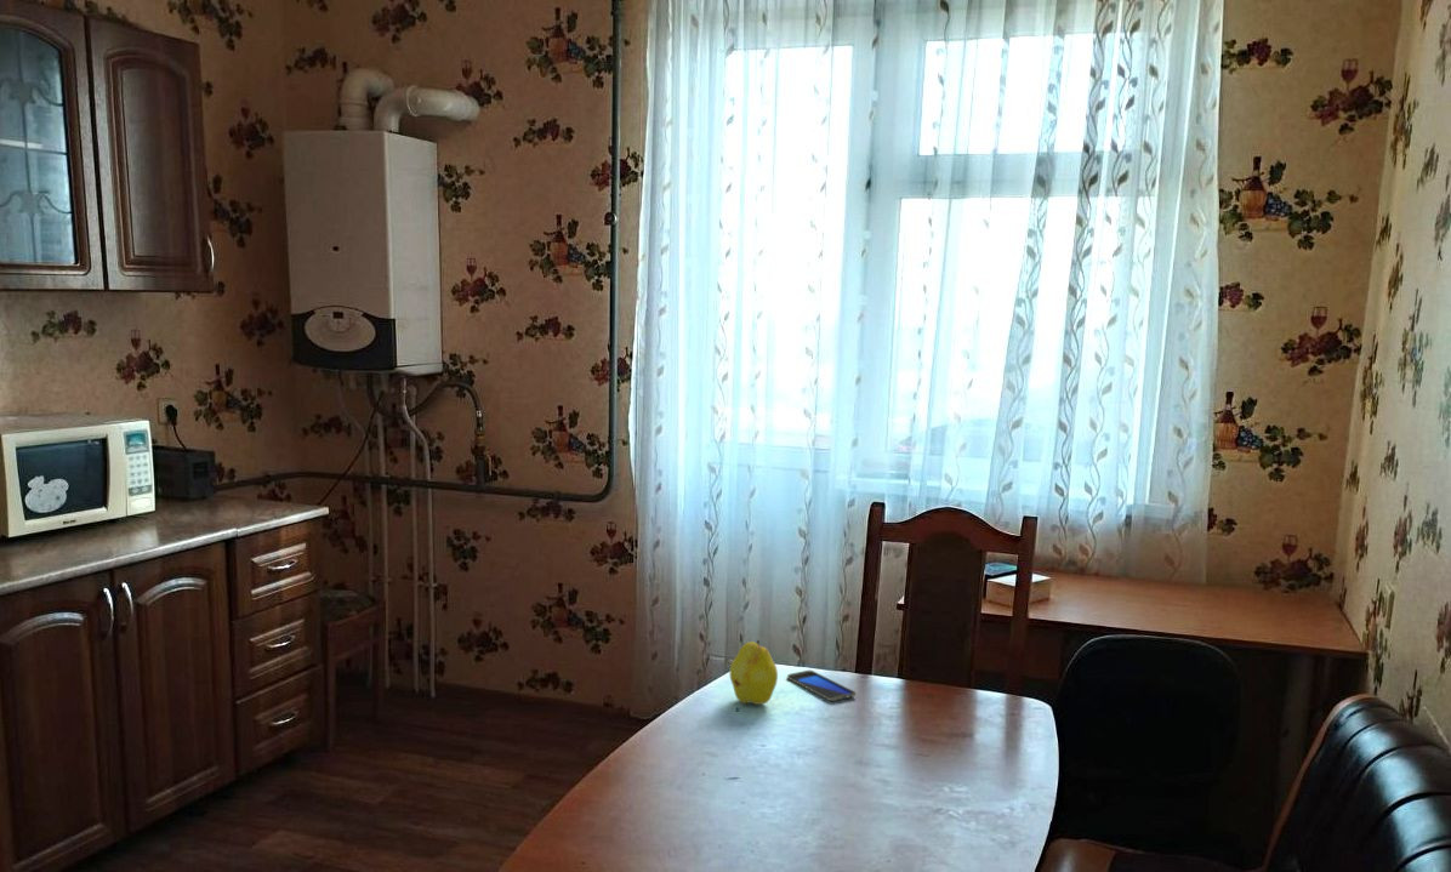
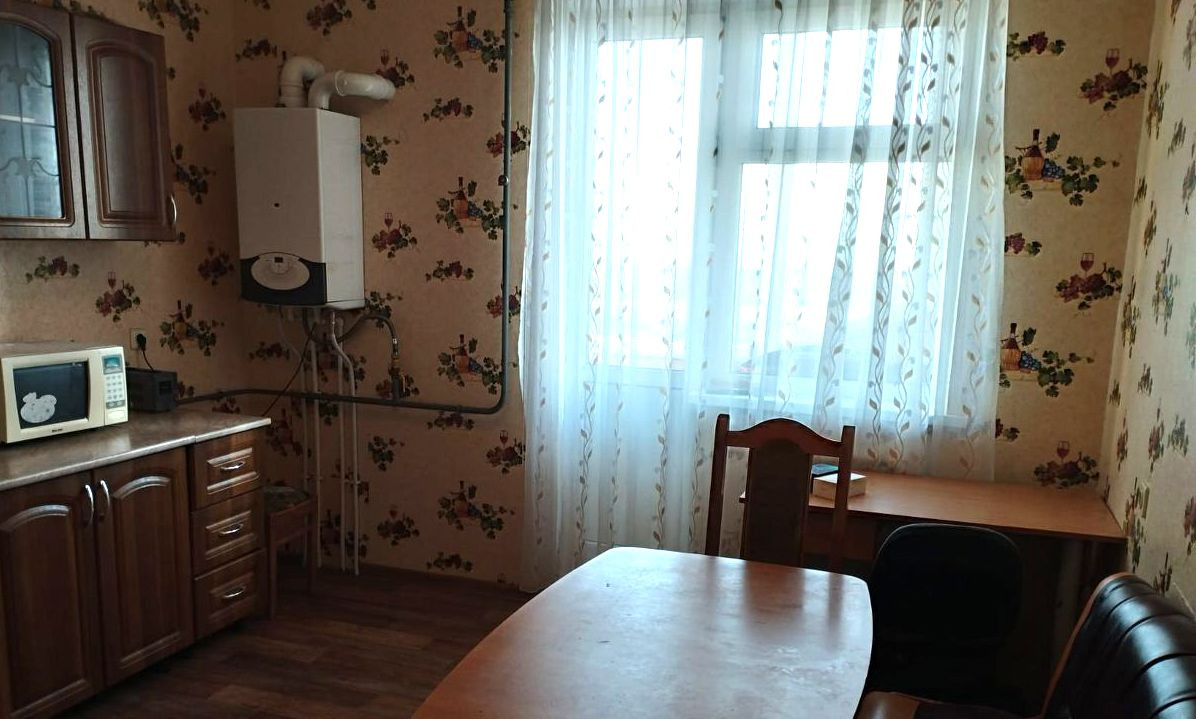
- fruit [729,639,779,706]
- smartphone [786,669,858,702]
